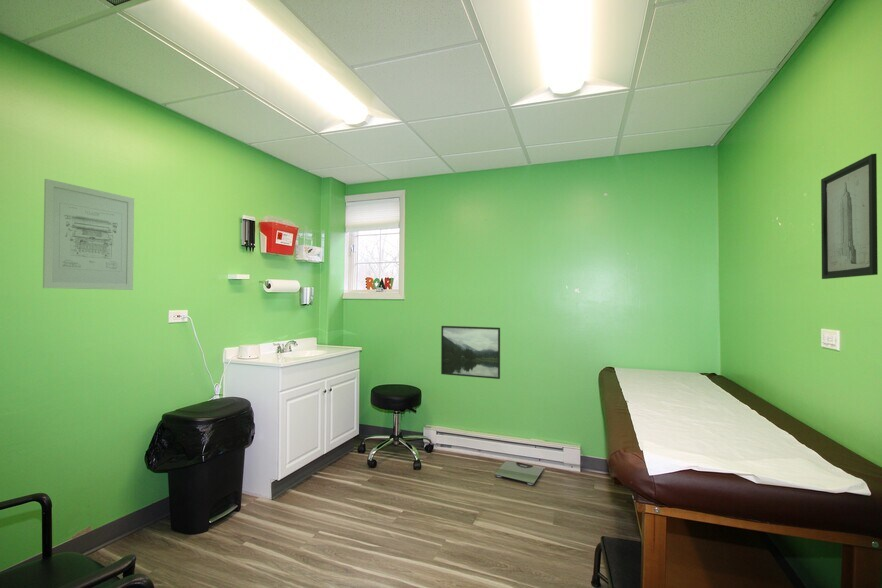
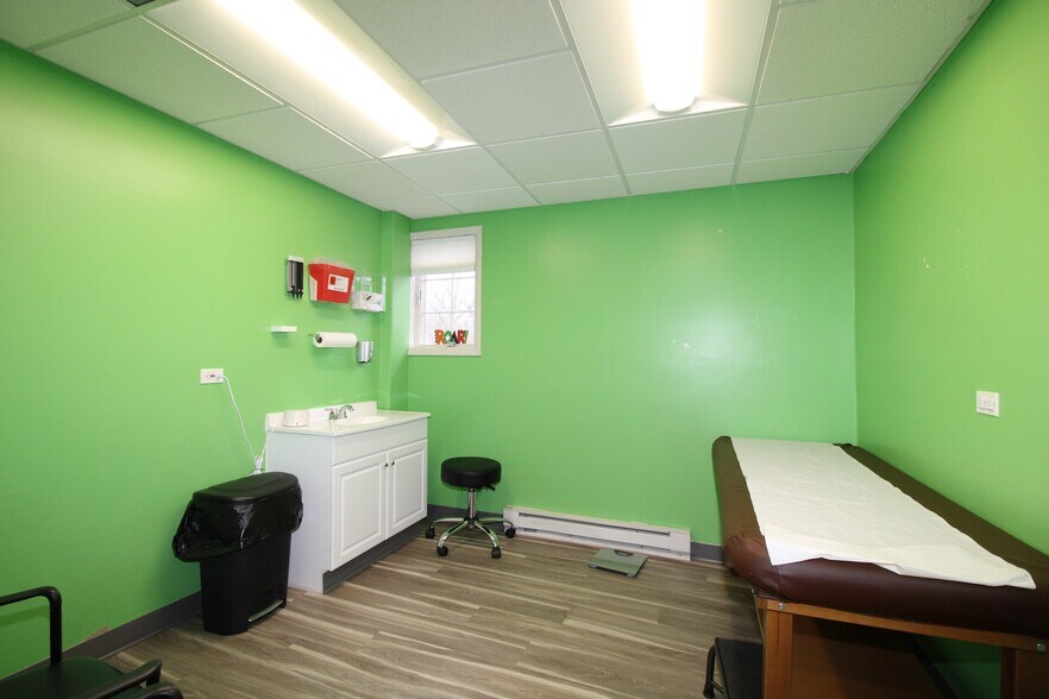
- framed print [440,325,501,380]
- wall art [820,153,879,280]
- wall art [42,178,135,291]
